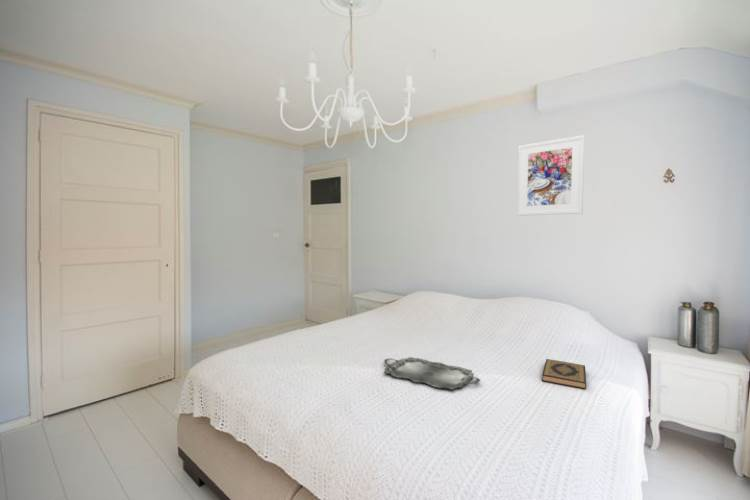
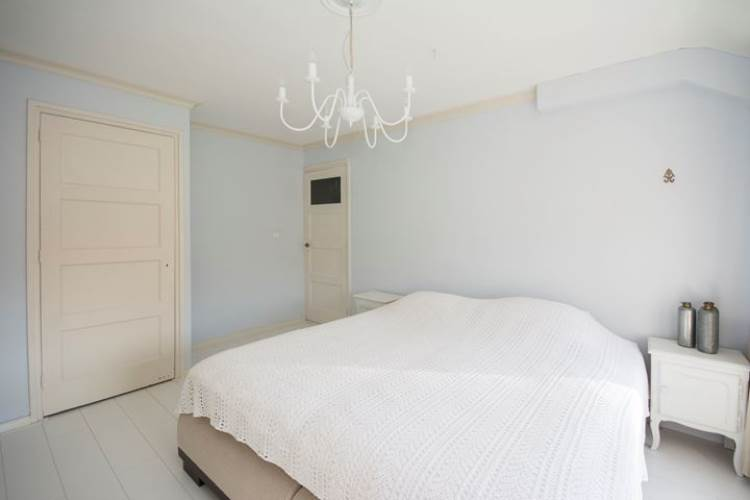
- hardback book [541,358,587,390]
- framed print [516,134,585,217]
- serving tray [383,356,481,391]
